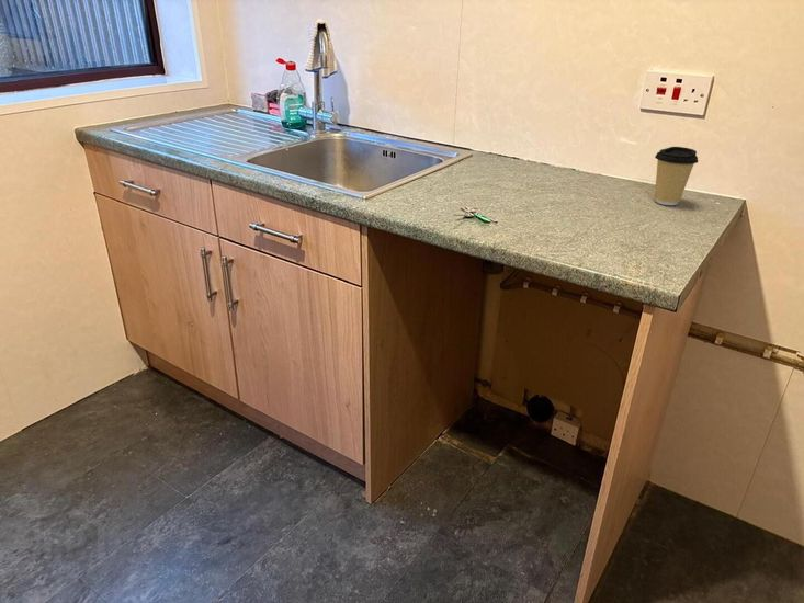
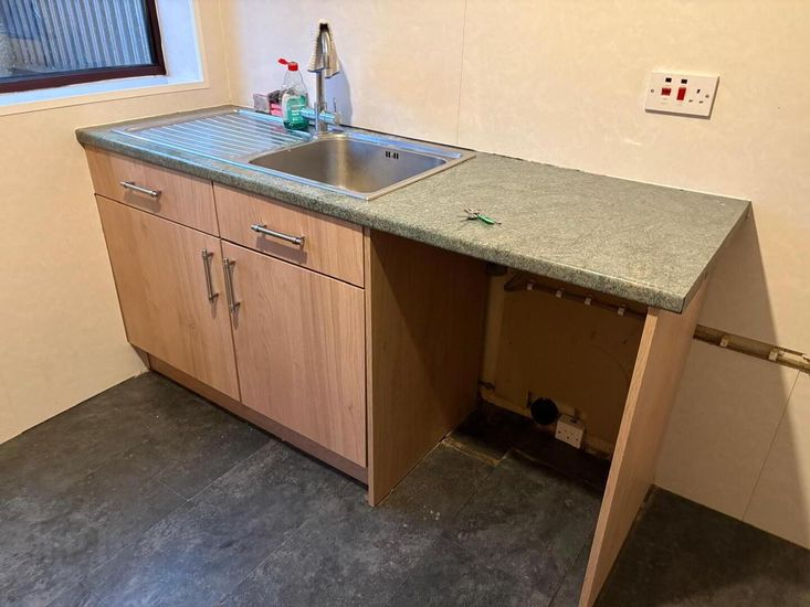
- coffee cup [654,146,699,206]
